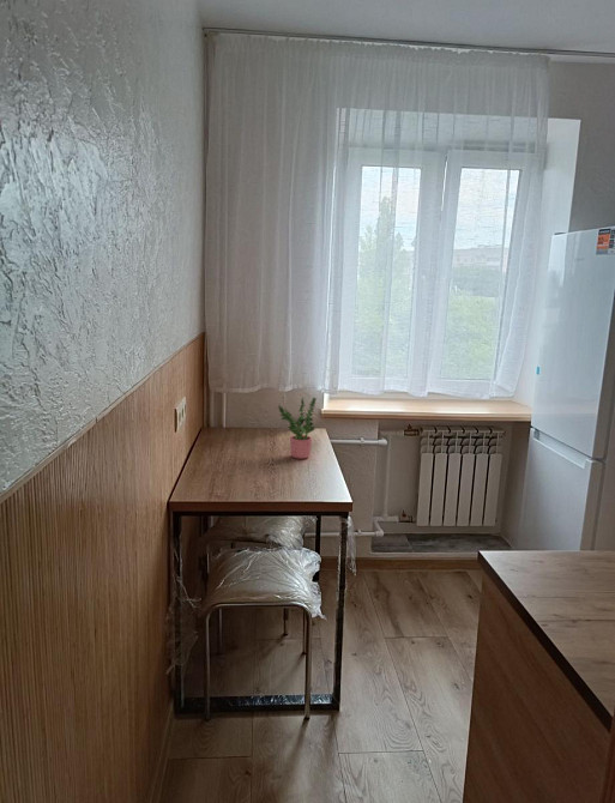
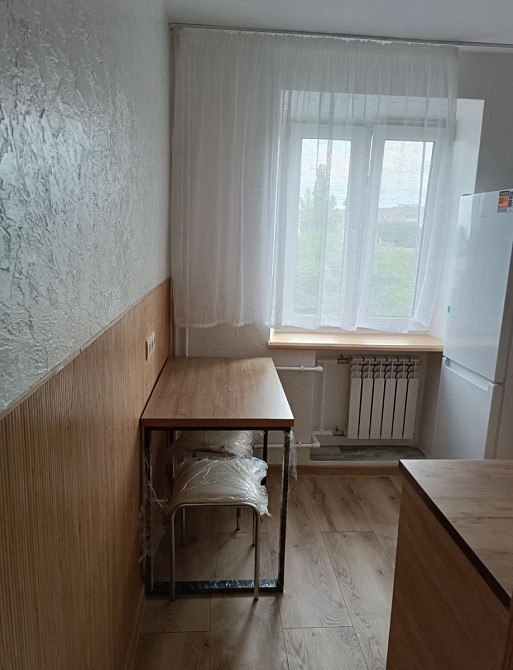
- potted plant [277,397,318,460]
